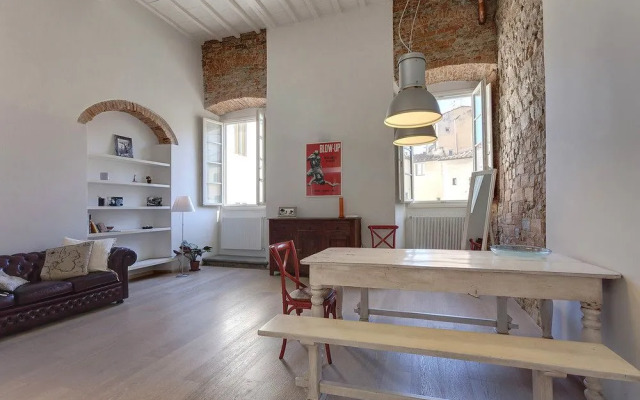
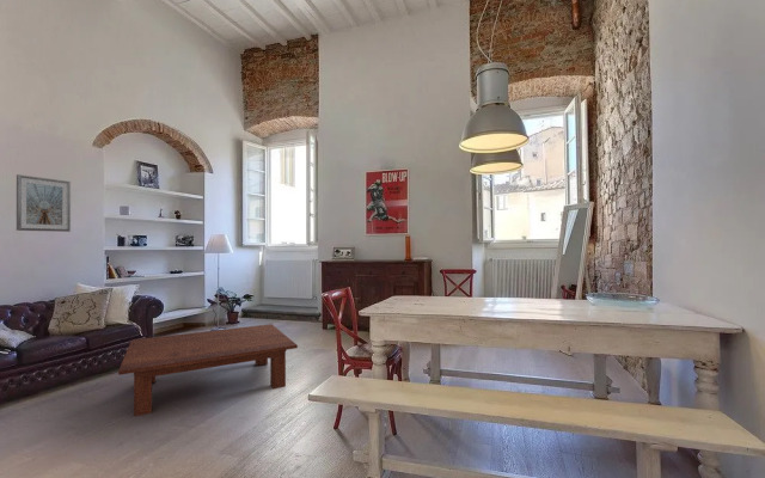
+ coffee table [117,323,299,418]
+ picture frame [16,173,72,233]
